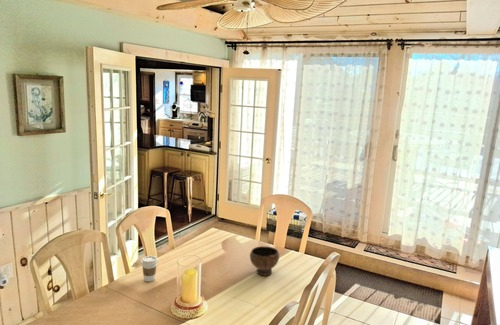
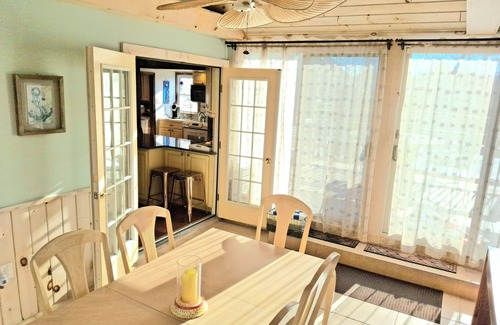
- bowl [249,245,280,277]
- coffee cup [140,255,159,283]
